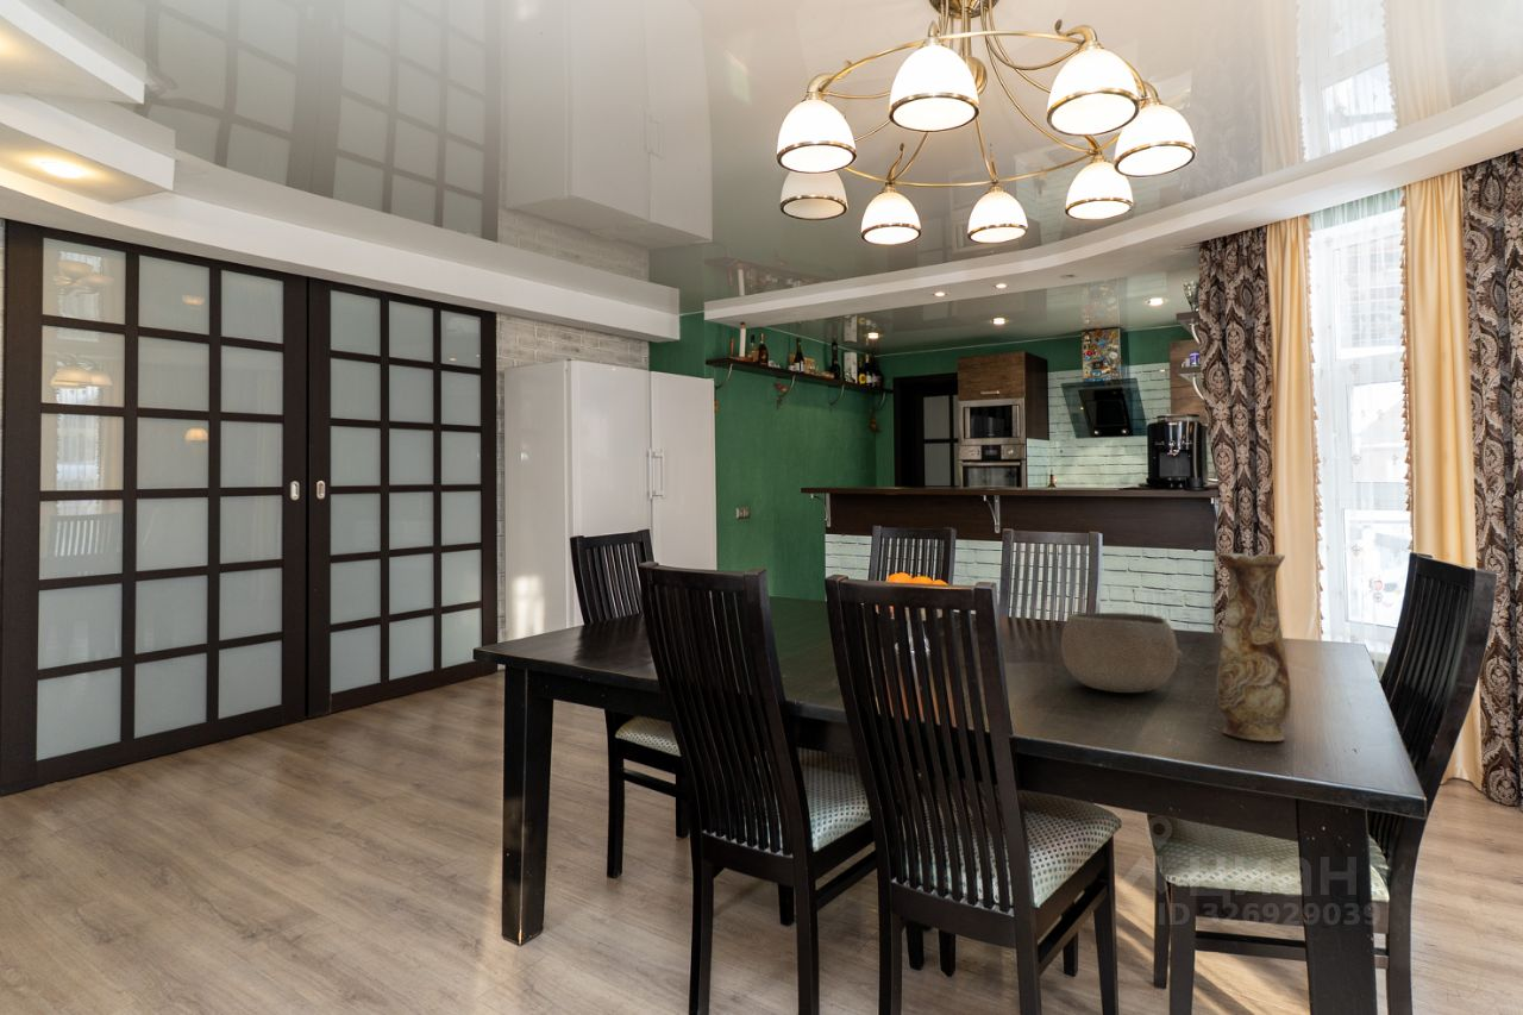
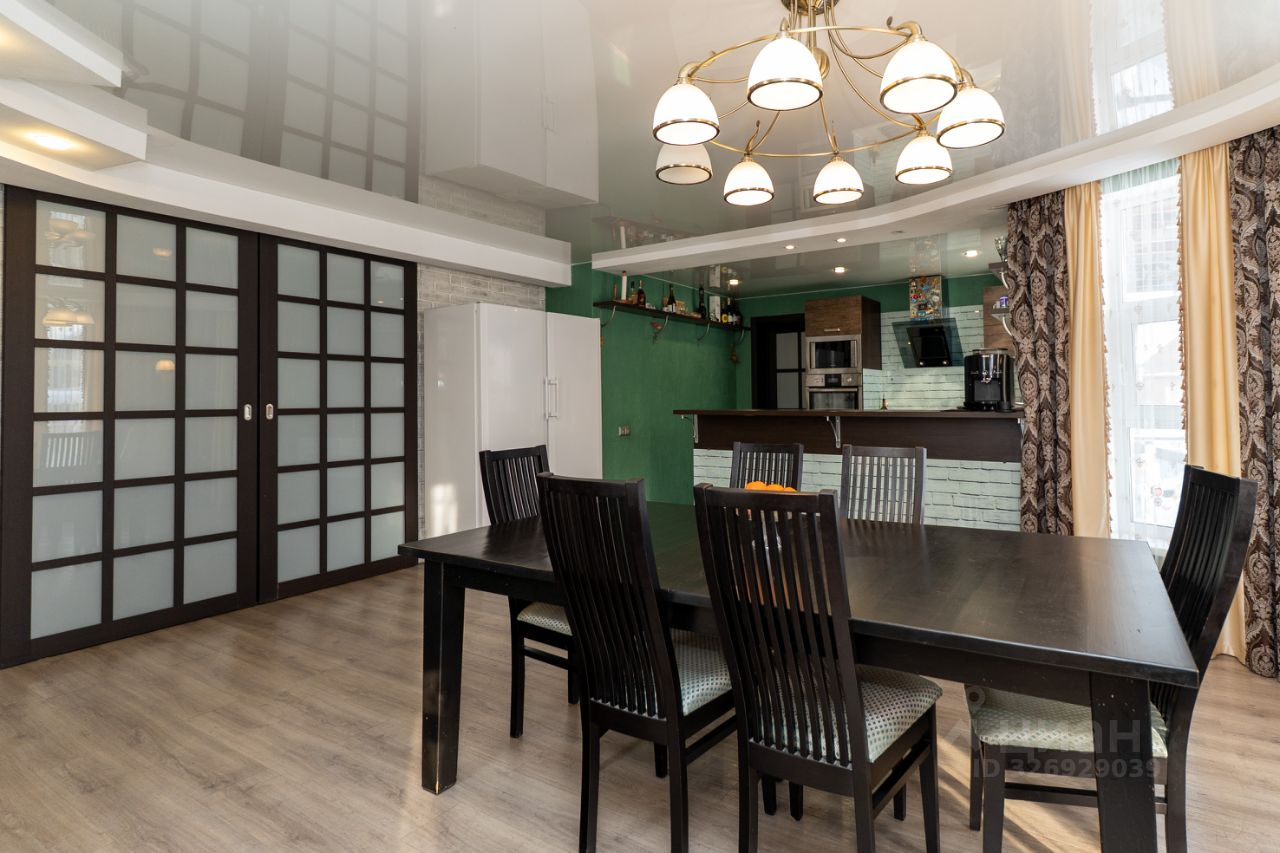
- bowl [1060,612,1184,694]
- vase [1216,552,1291,743]
